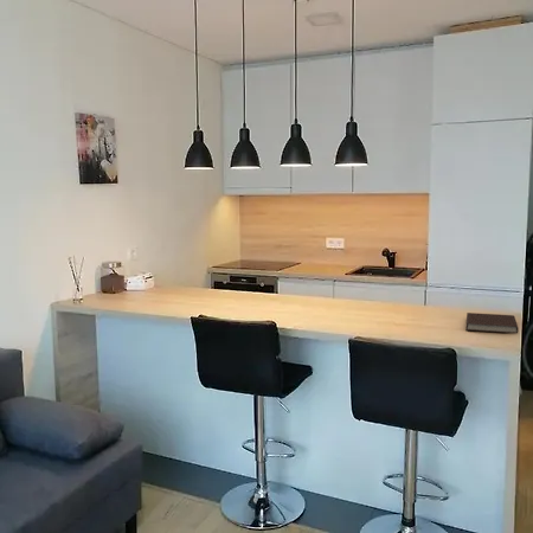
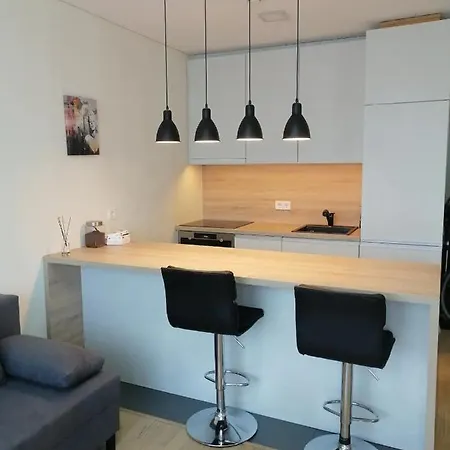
- notebook [464,312,520,334]
